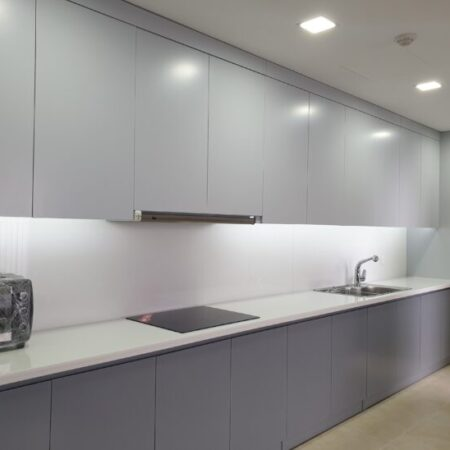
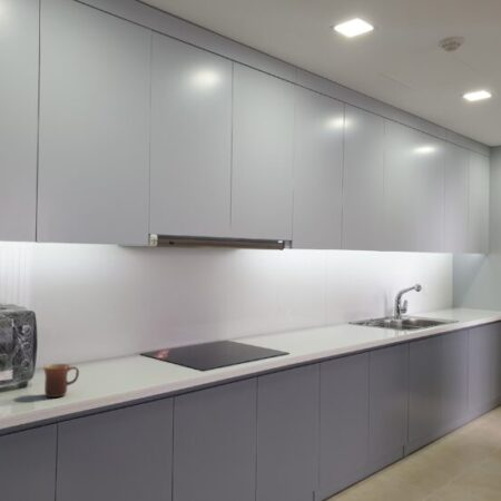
+ mug [42,363,80,399]
